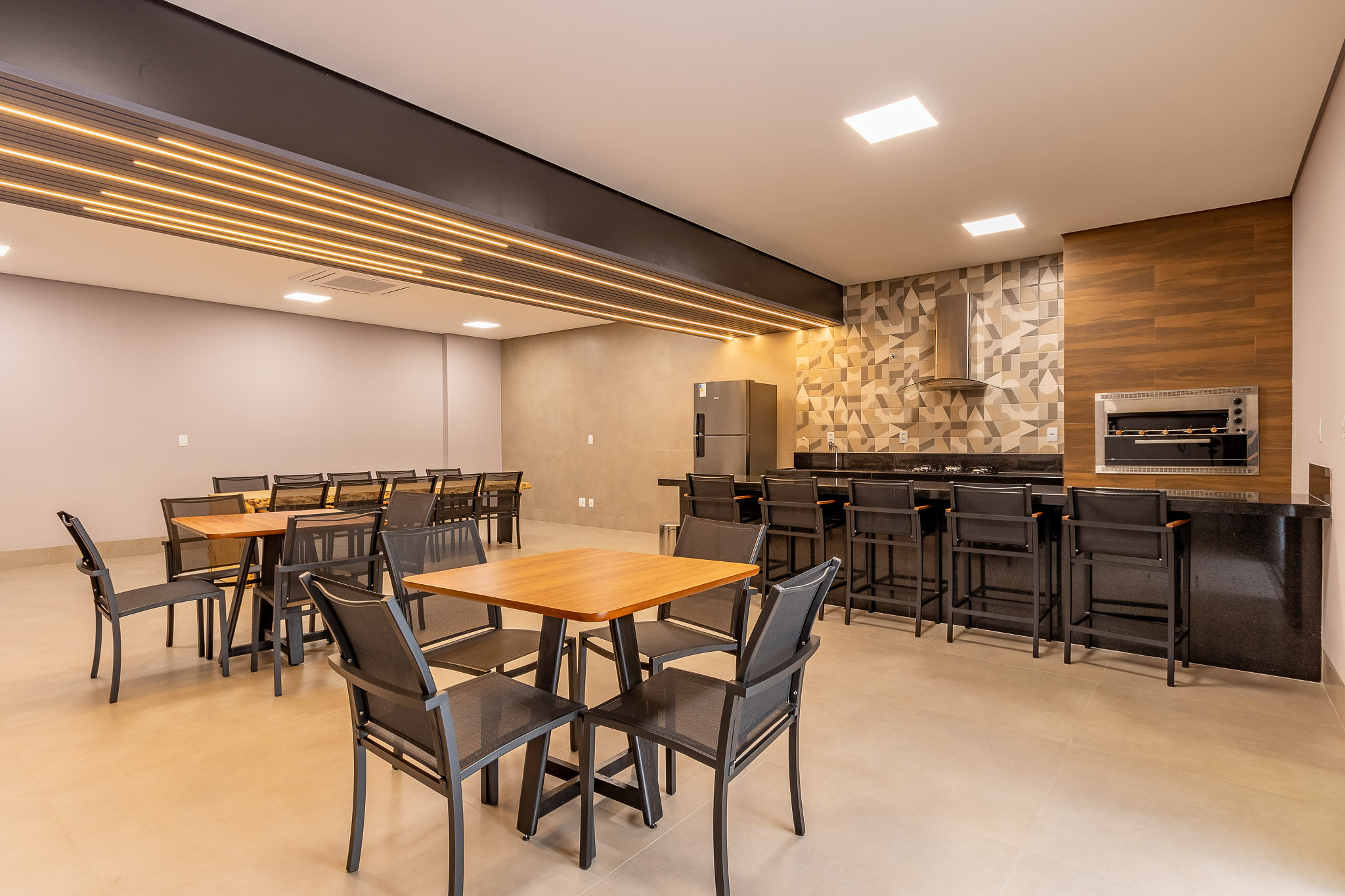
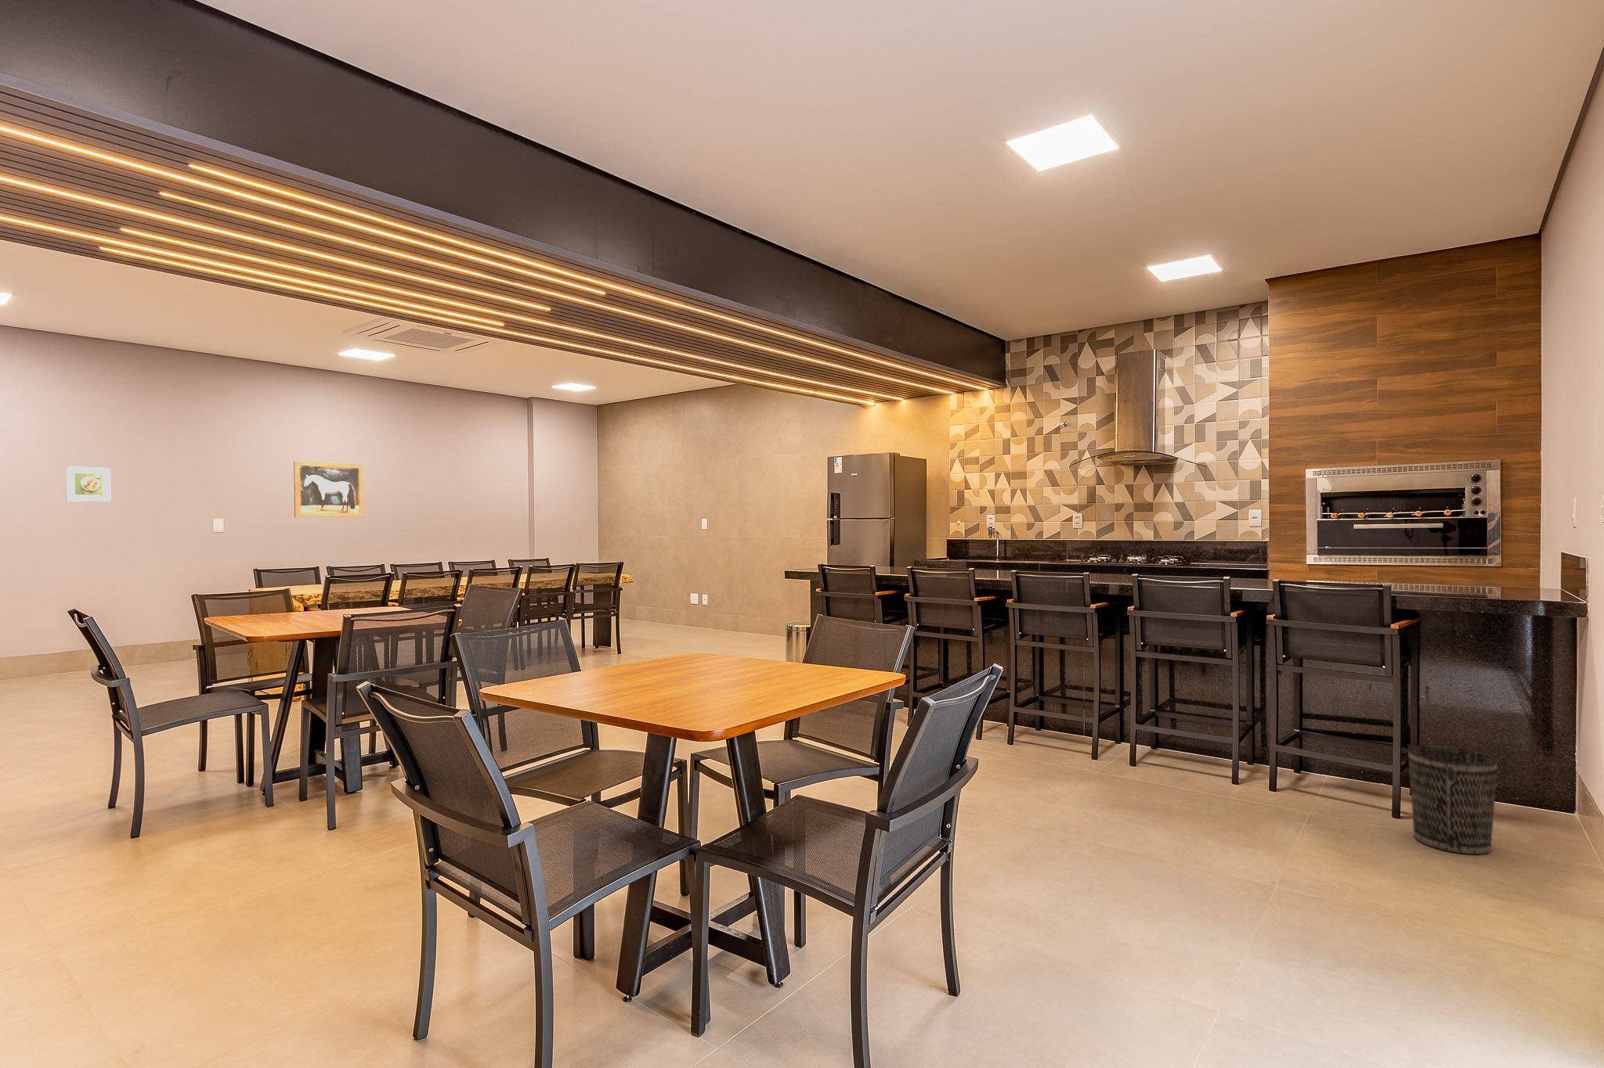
+ wastebasket [1407,744,1498,855]
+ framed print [66,466,112,502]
+ wall art [293,460,365,519]
